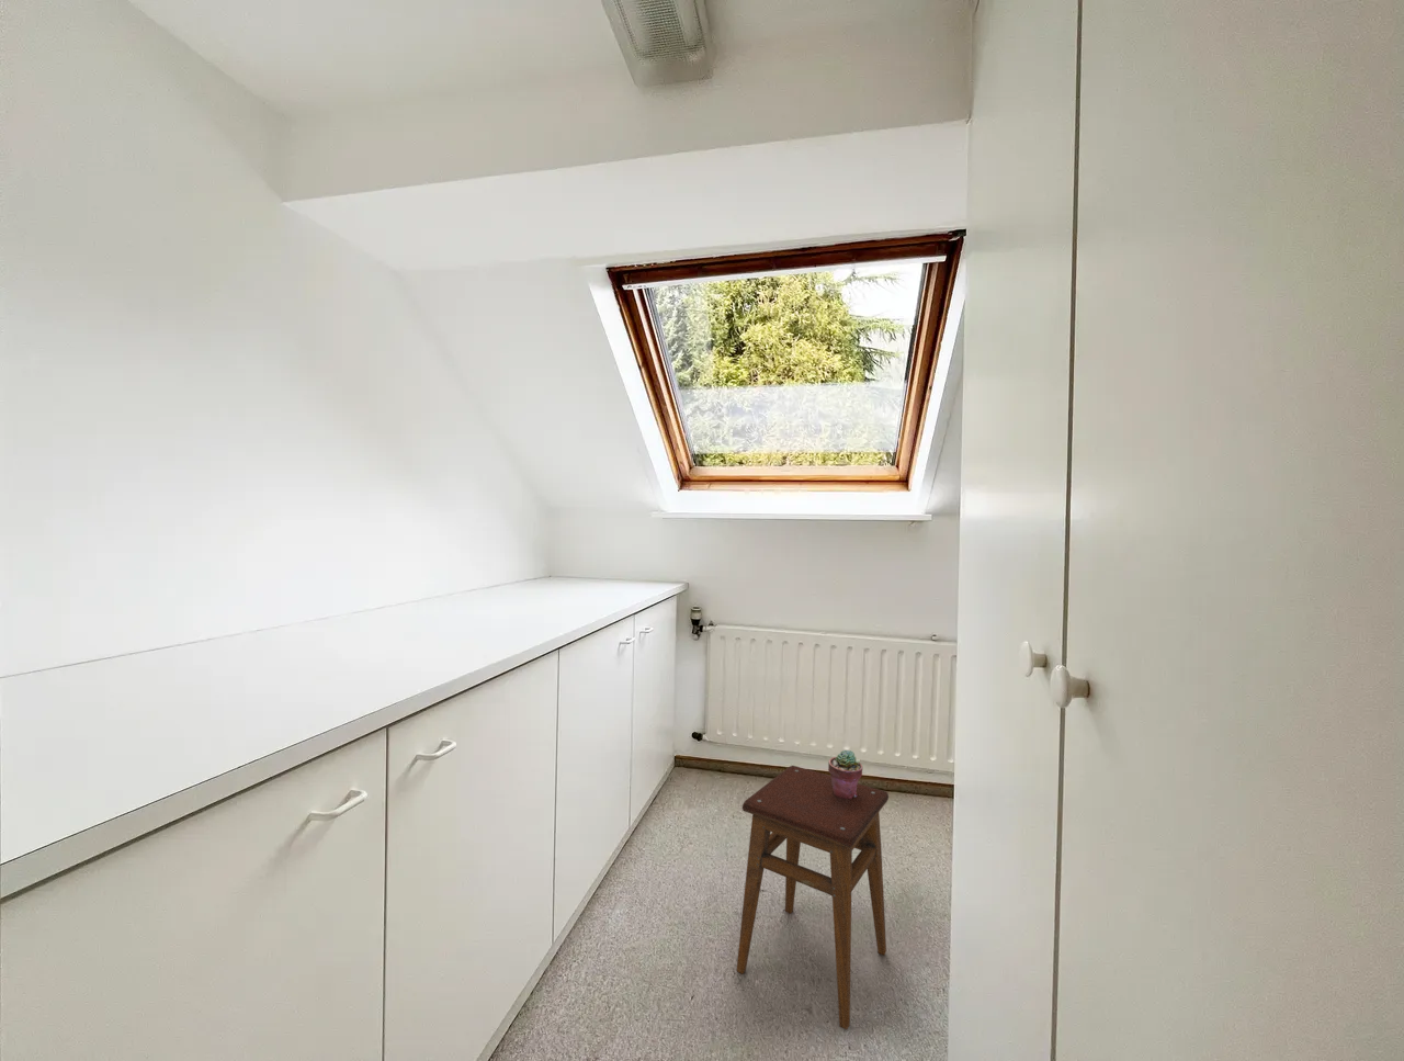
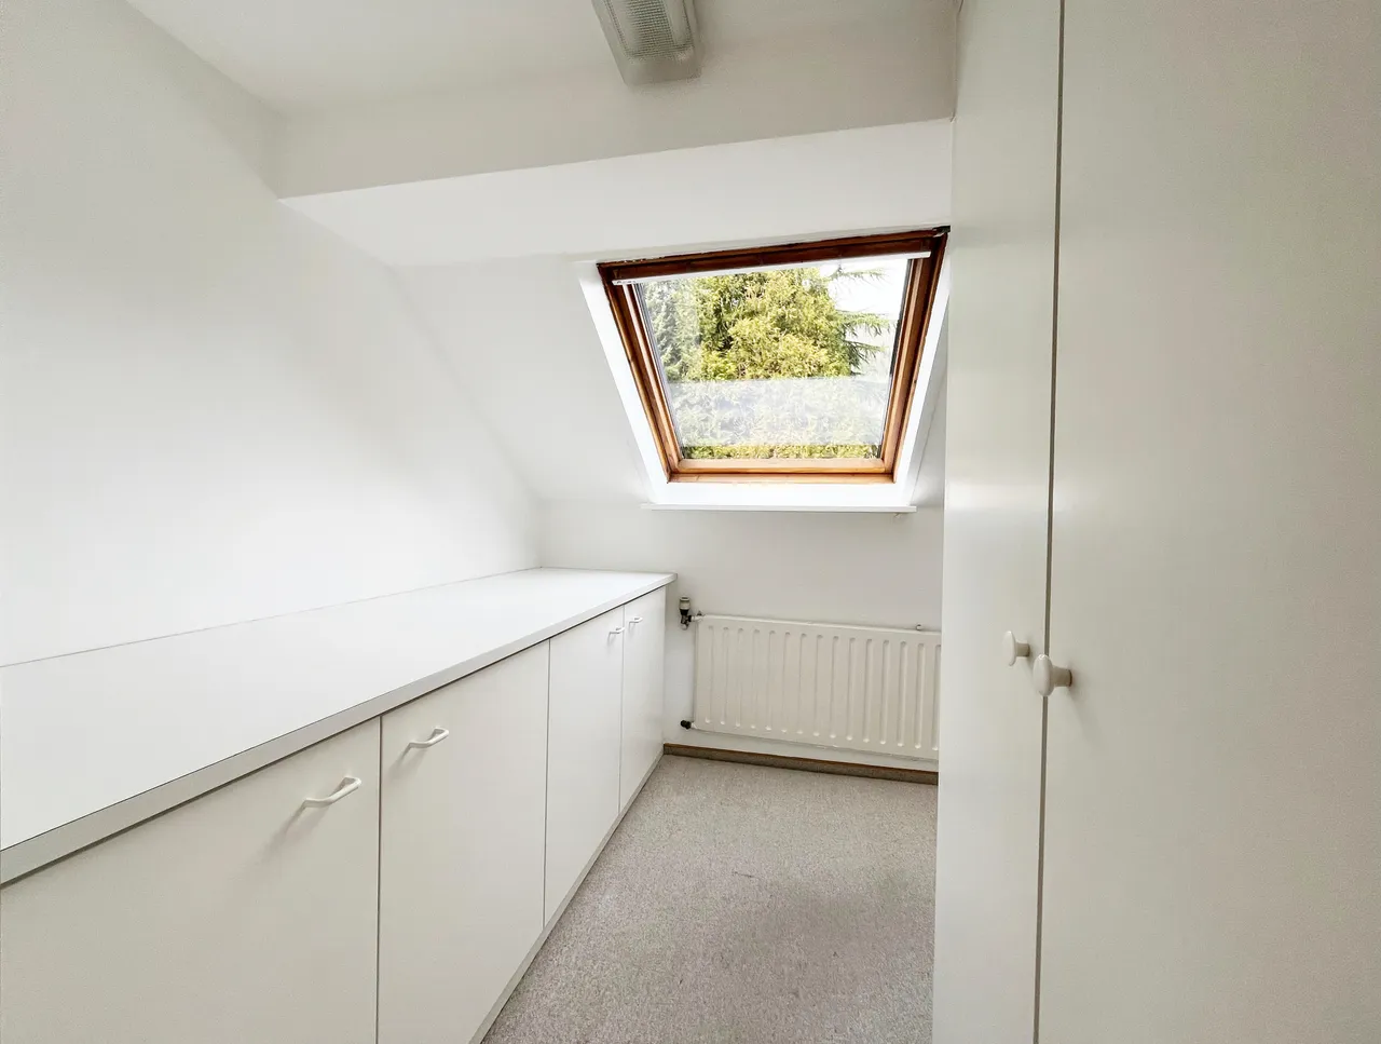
- stool [737,765,889,1030]
- potted succulent [827,749,865,799]
